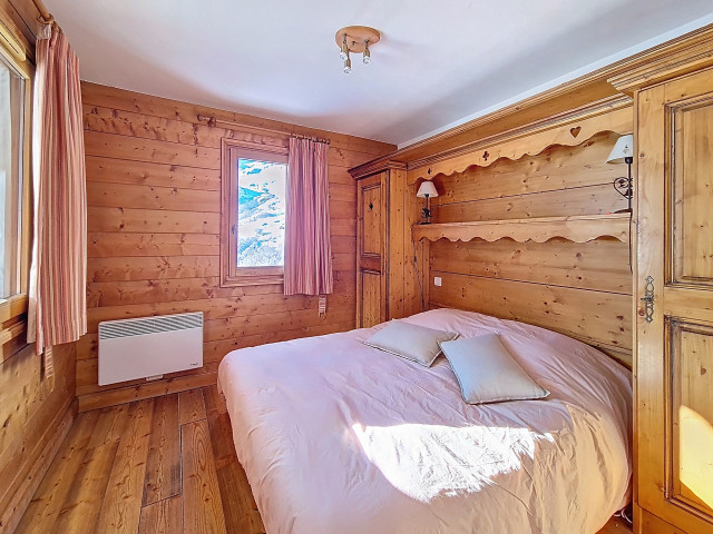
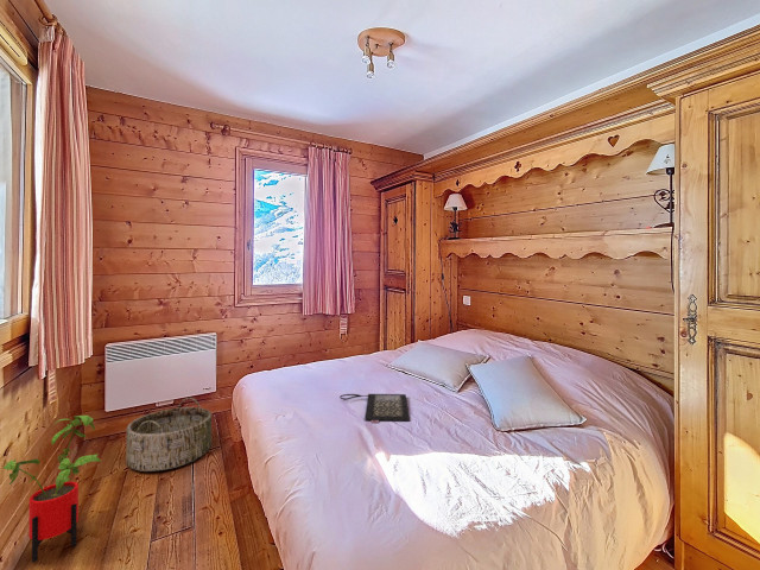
+ basket [126,397,213,473]
+ house plant [4,414,102,564]
+ clutch bag [338,392,411,424]
